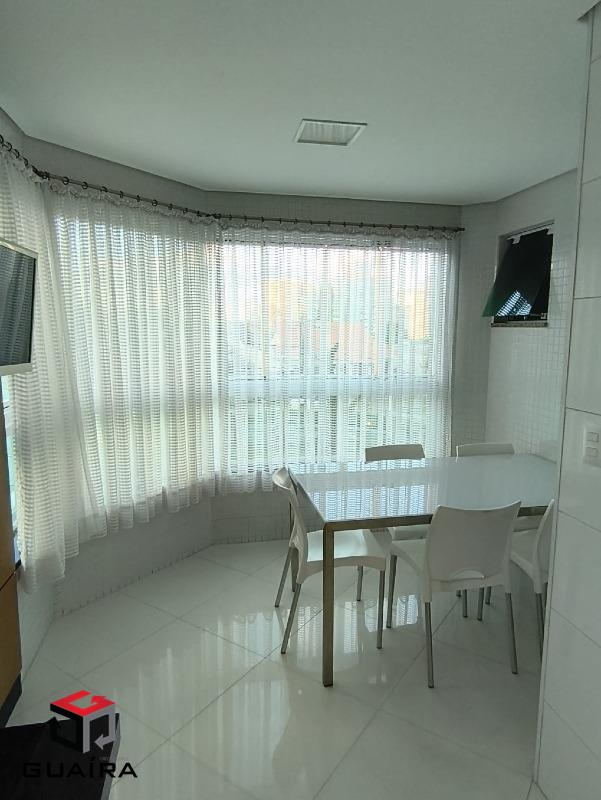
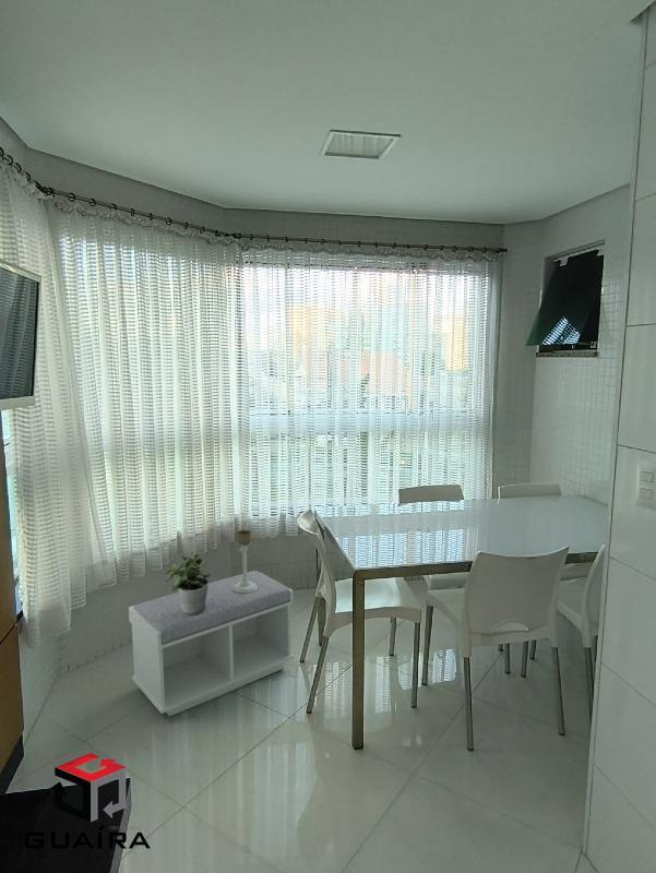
+ potted plant [163,552,212,614]
+ candle holder [234,529,258,594]
+ bench [128,570,295,717]
